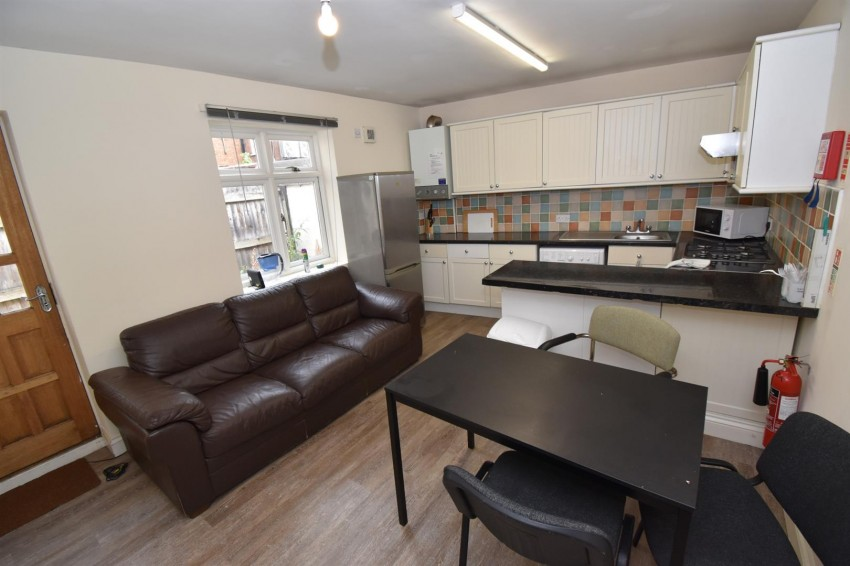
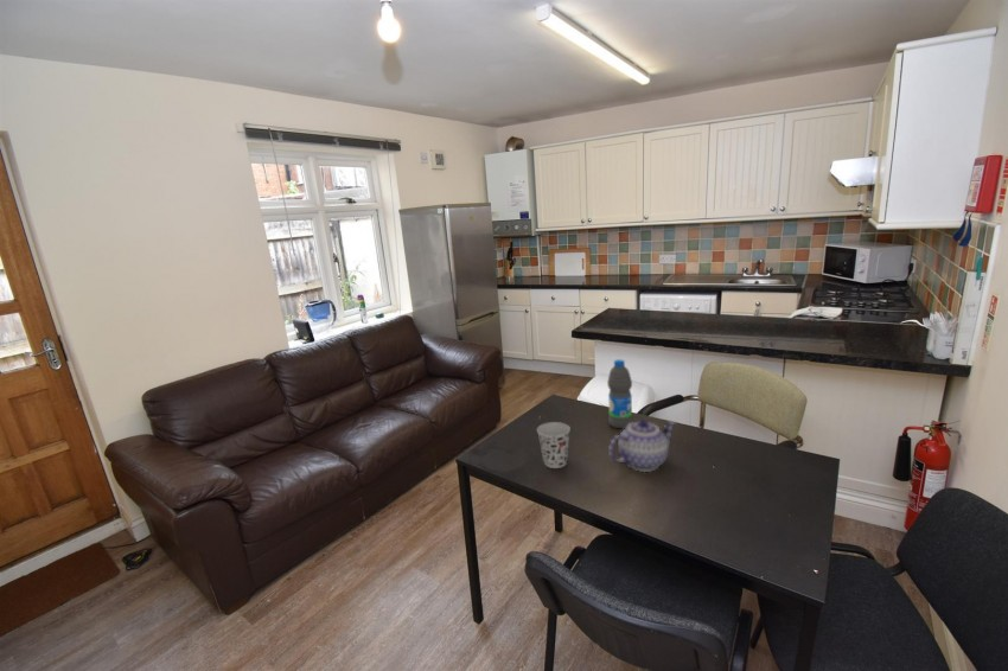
+ cup [536,421,572,469]
+ water bottle [606,358,634,430]
+ teapot [607,418,677,473]
